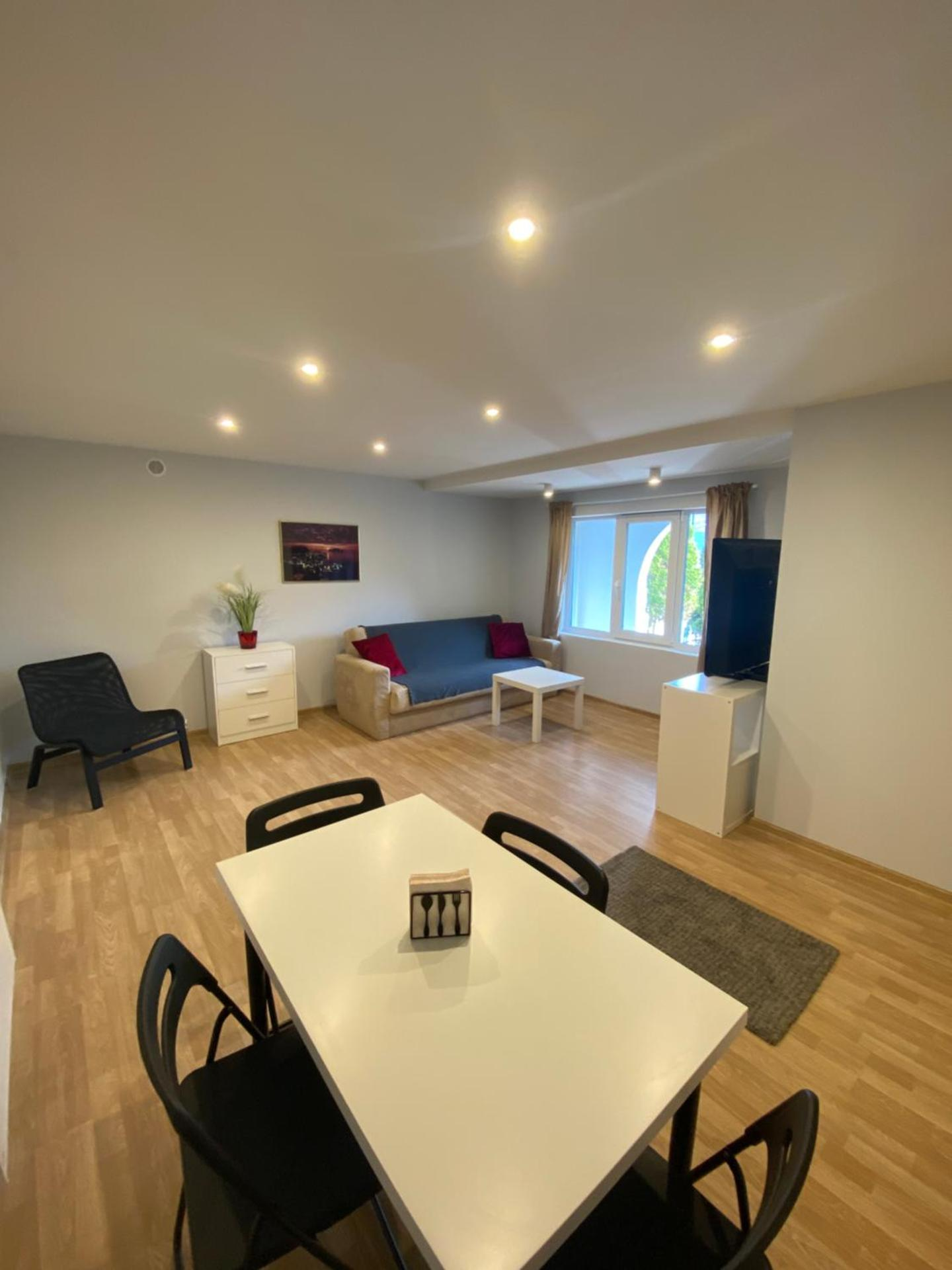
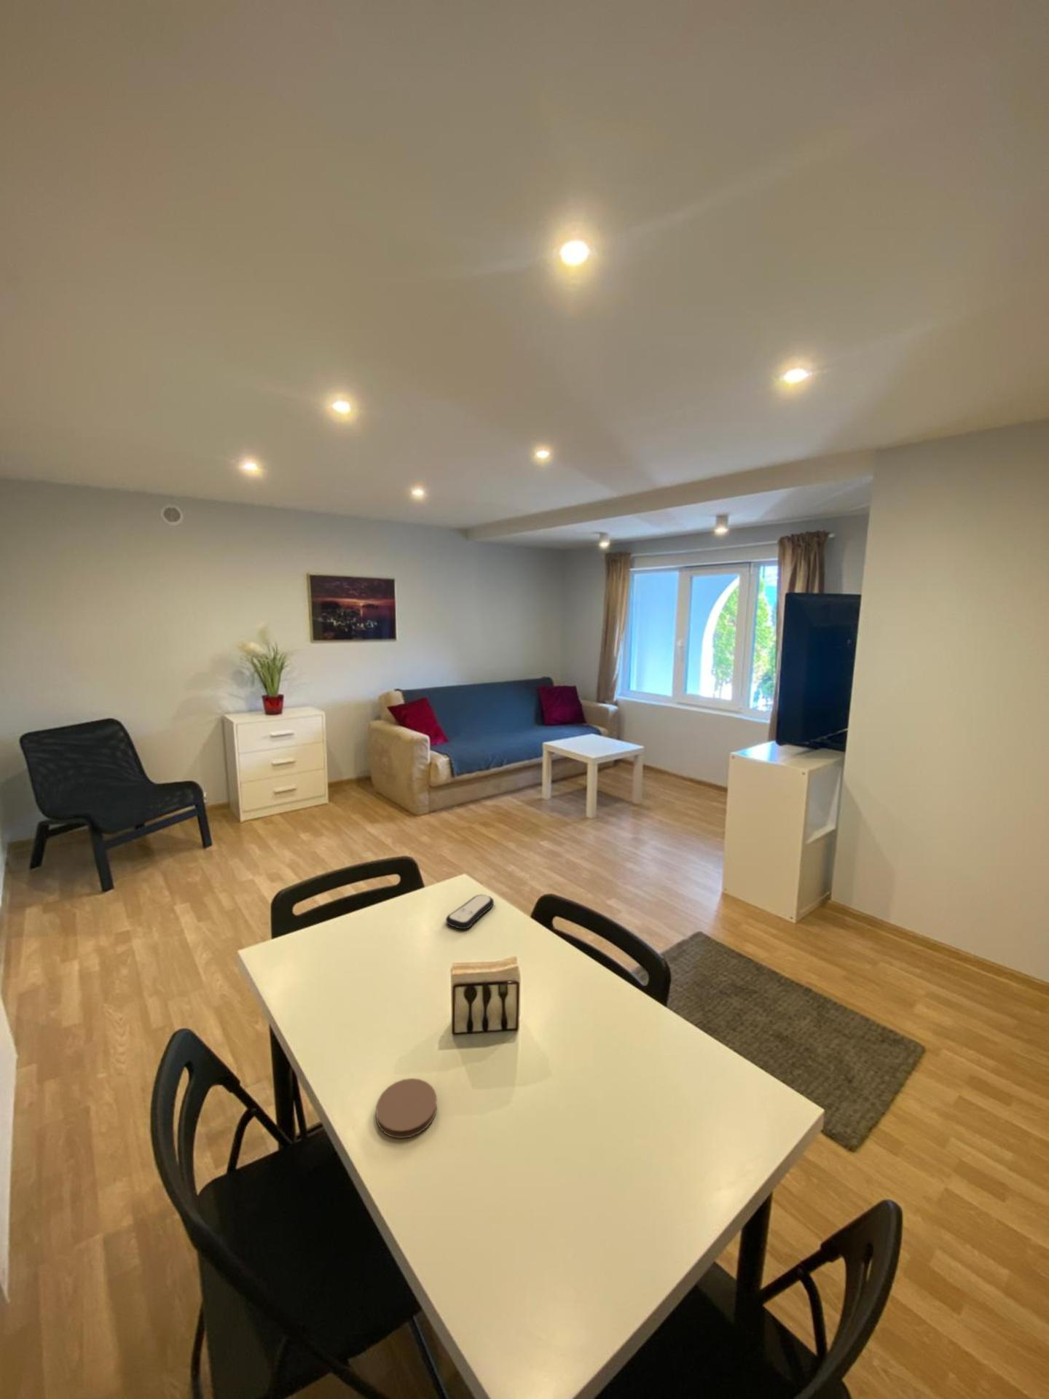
+ remote control [445,894,495,930]
+ coaster [375,1077,437,1139]
